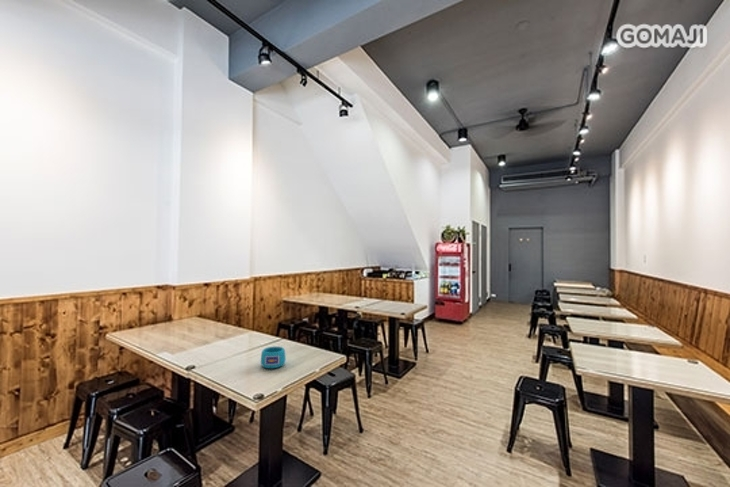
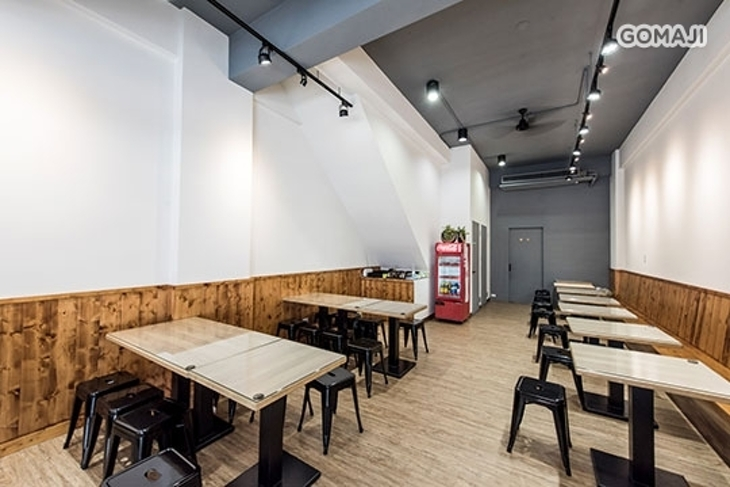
- cup [260,346,287,369]
